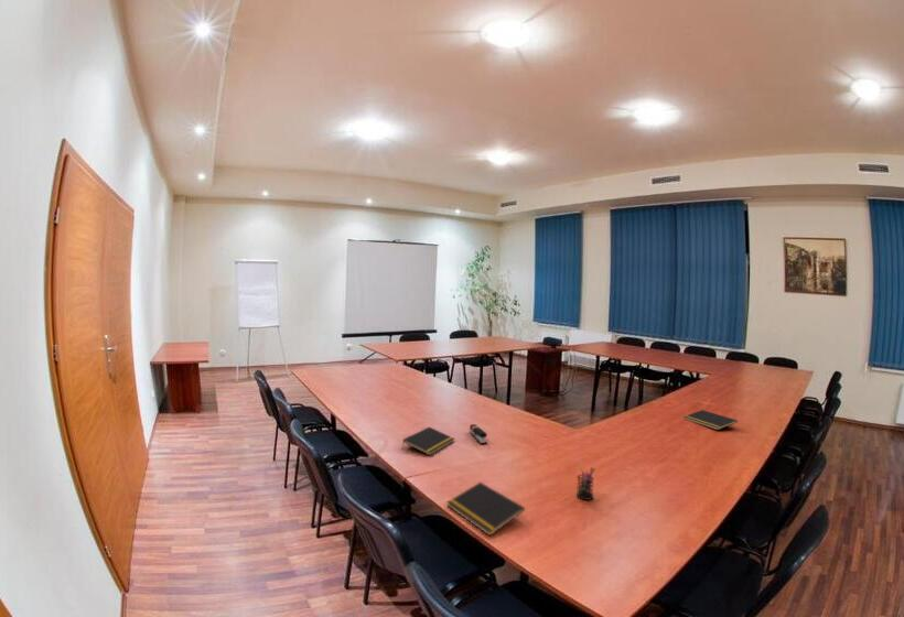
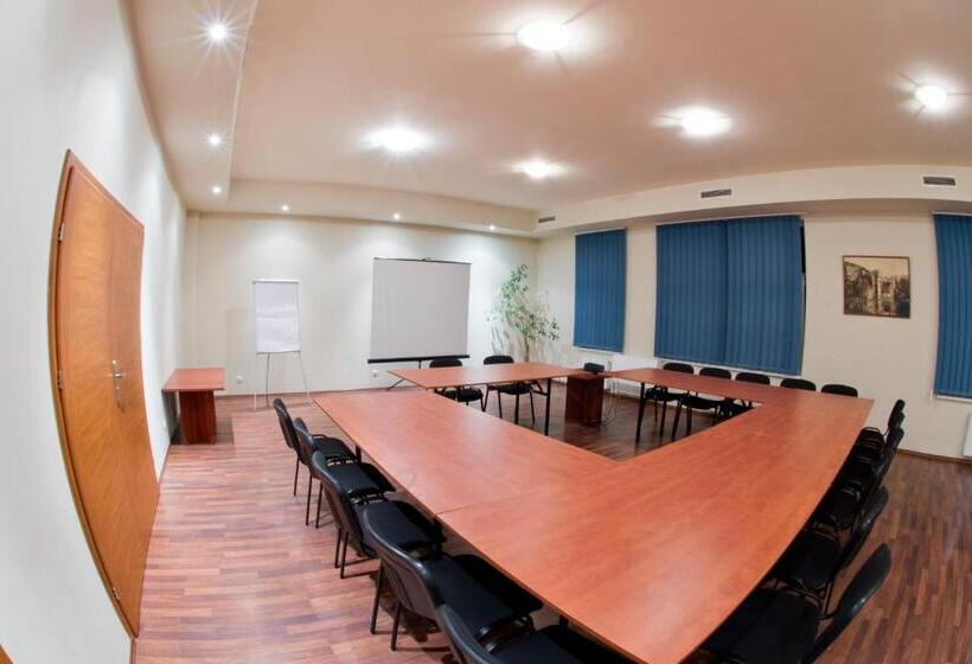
- notepad [682,409,739,431]
- notepad [401,425,455,456]
- notepad [446,481,526,537]
- stapler [469,423,488,445]
- pen holder [575,463,596,501]
